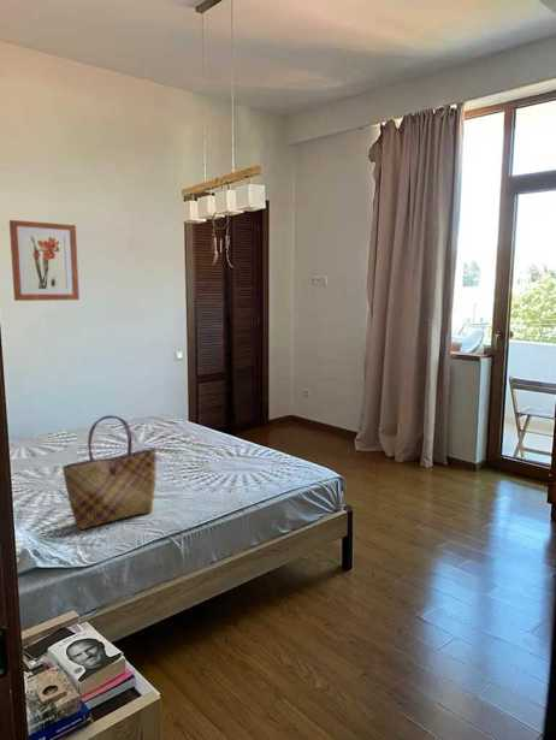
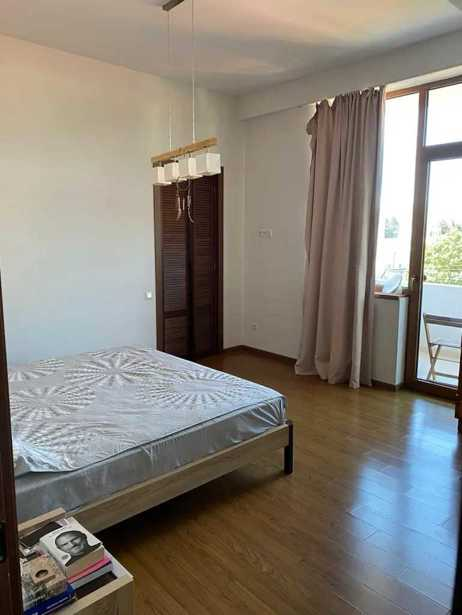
- wall art [8,219,81,302]
- tote bag [61,414,158,531]
